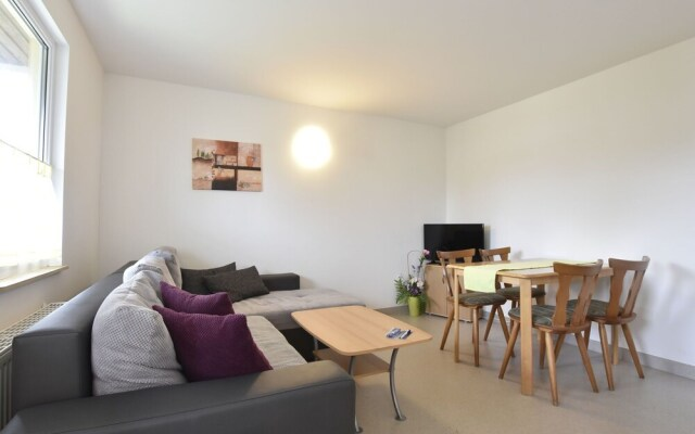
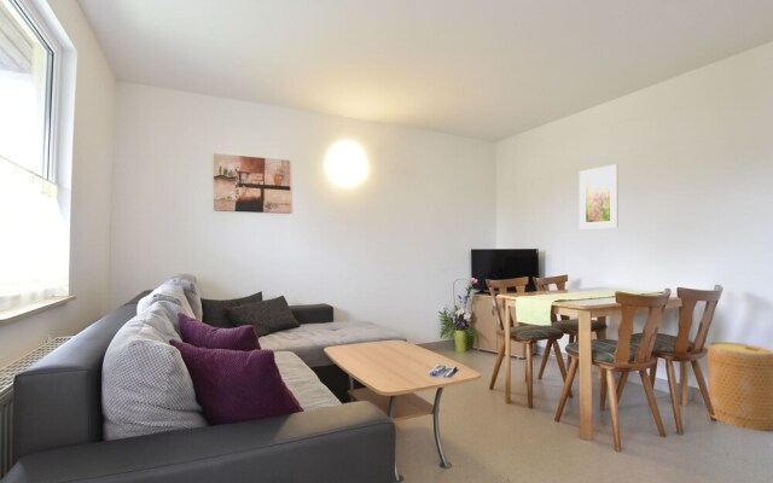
+ basket [705,341,773,431]
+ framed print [579,163,620,231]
